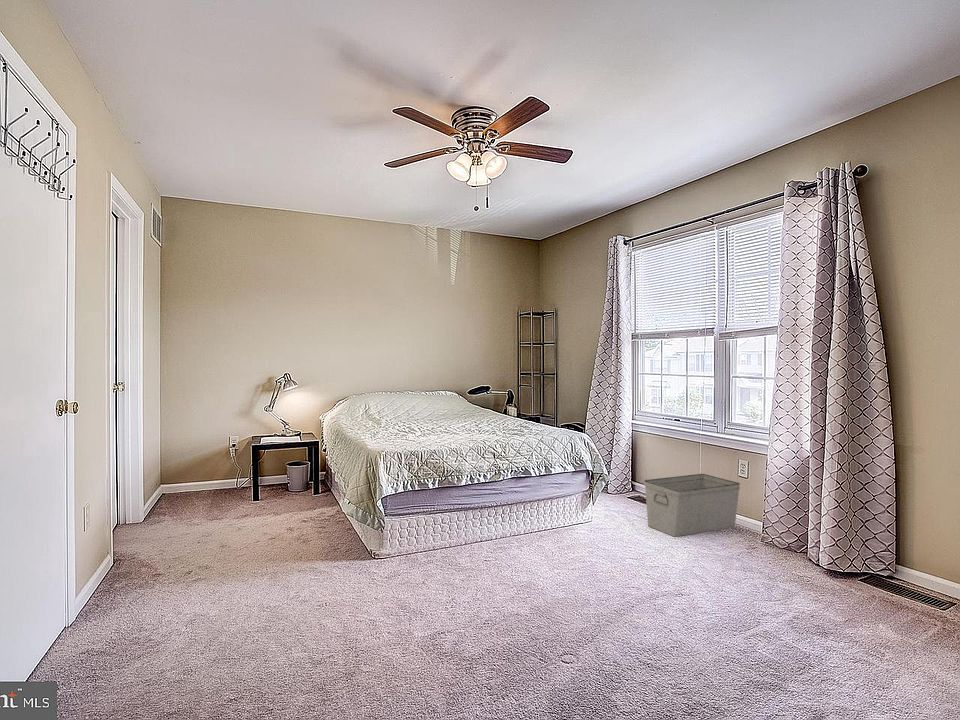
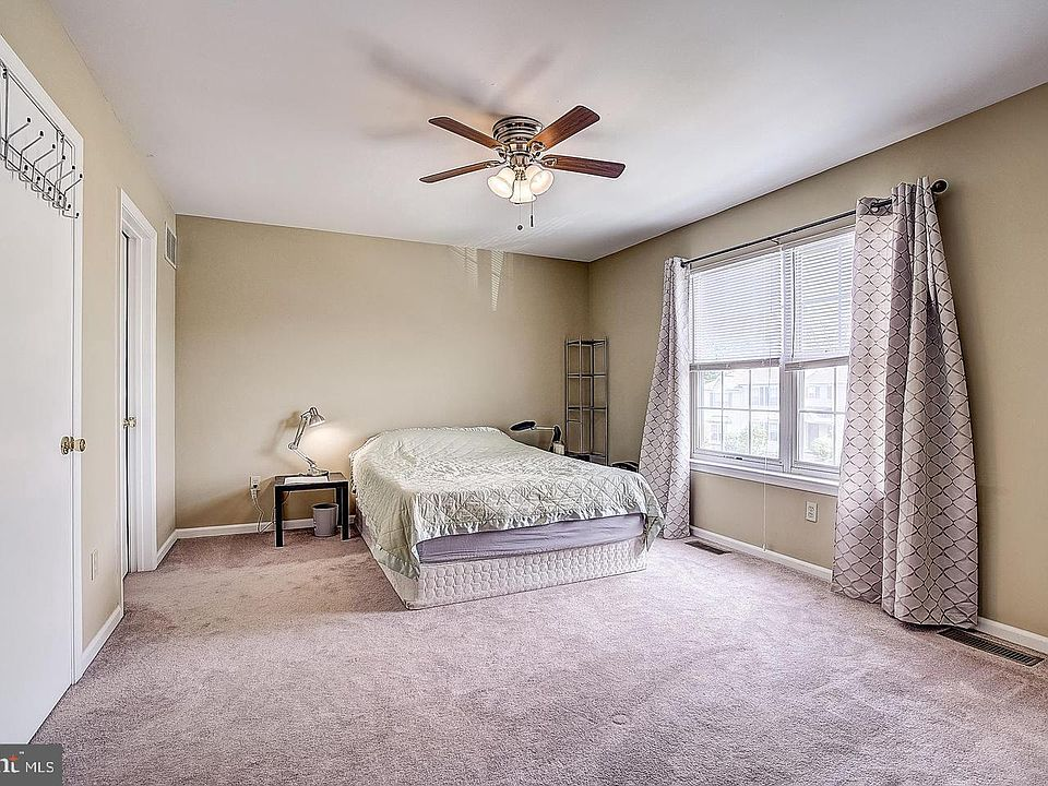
- storage bin [644,473,741,538]
